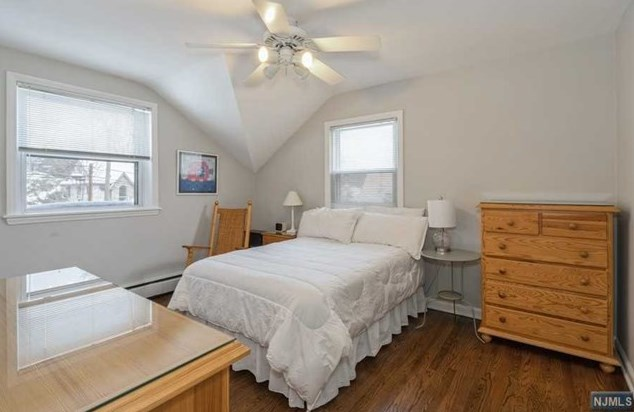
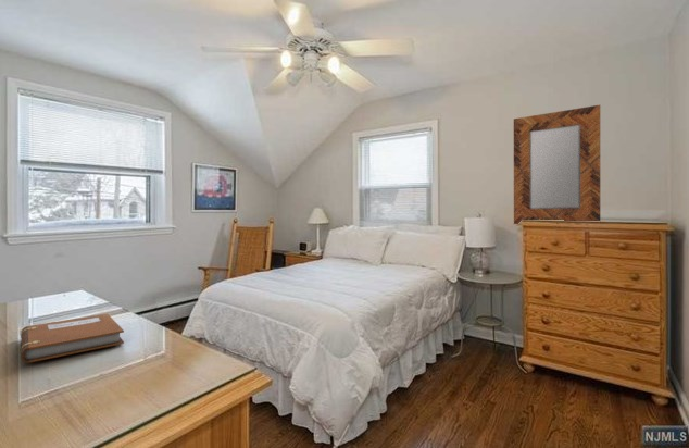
+ notebook [20,313,125,364]
+ home mirror [513,104,601,225]
